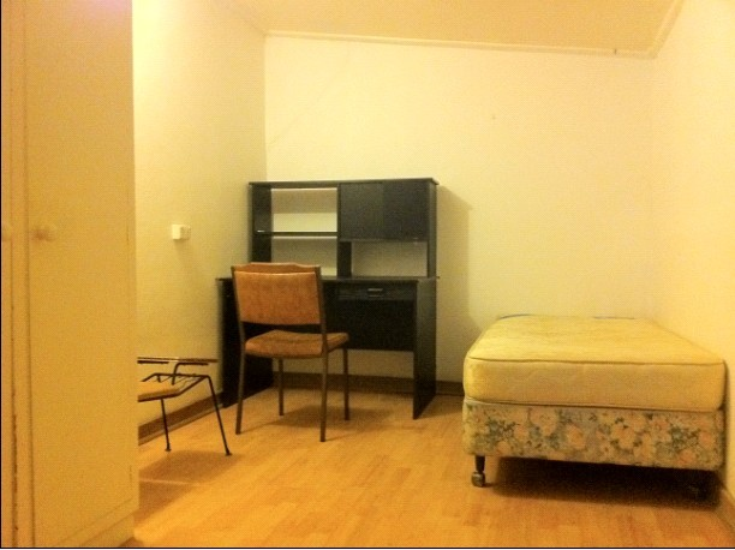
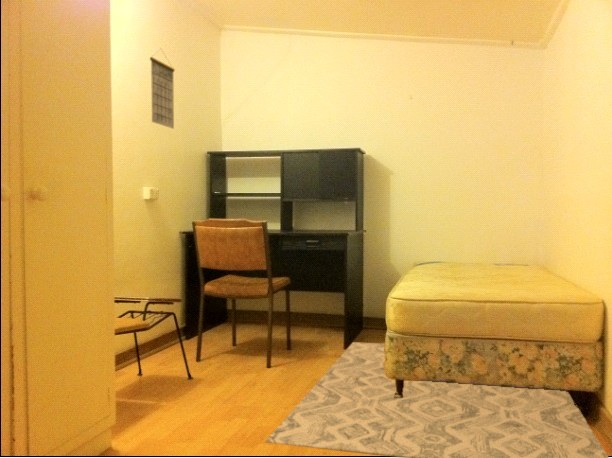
+ rug [264,341,610,458]
+ calendar [149,48,176,130]
